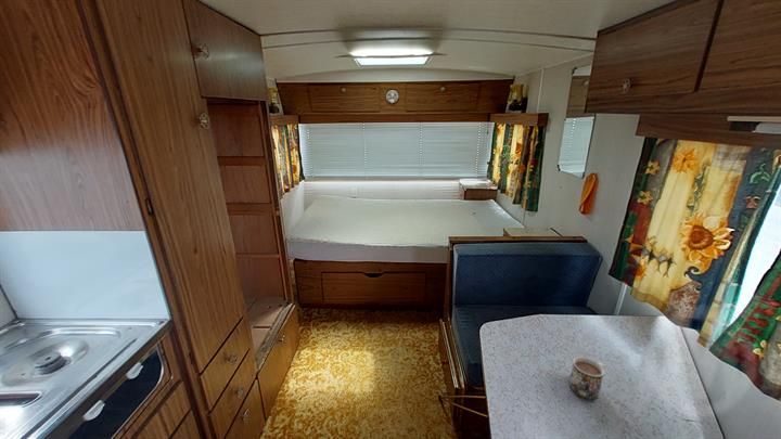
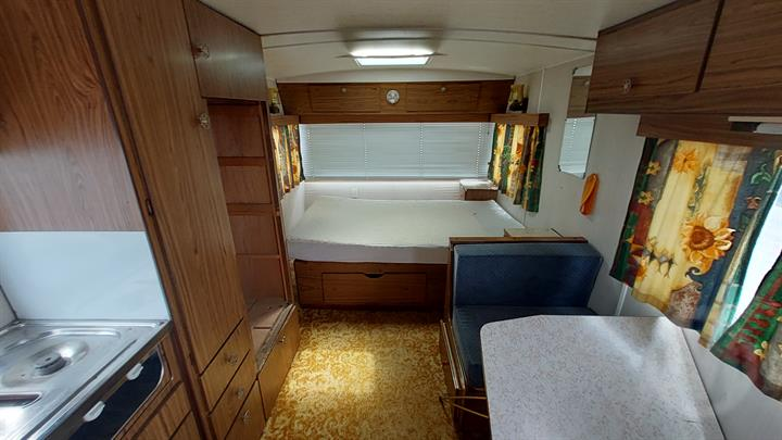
- mug [568,356,606,401]
